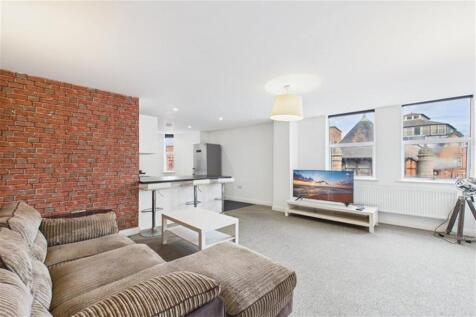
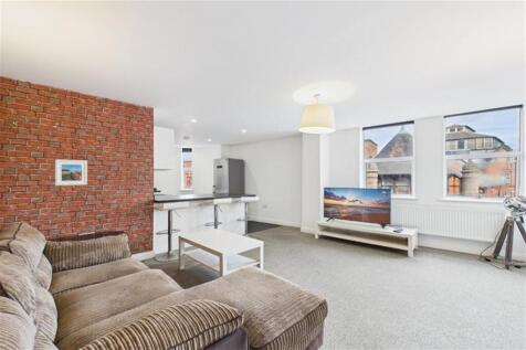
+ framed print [54,159,88,187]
